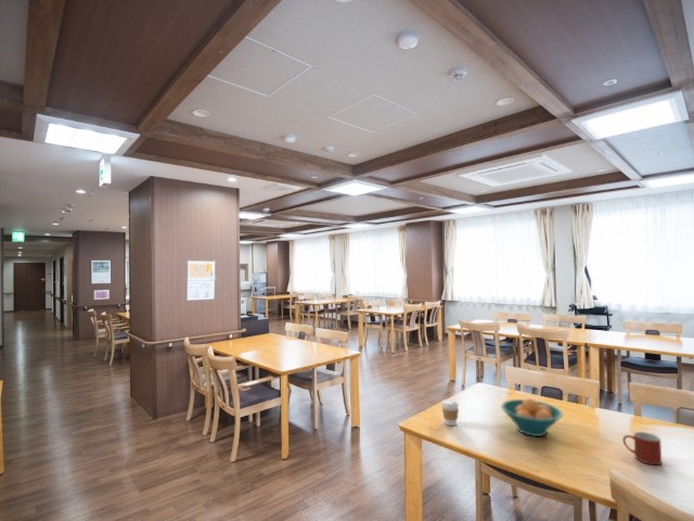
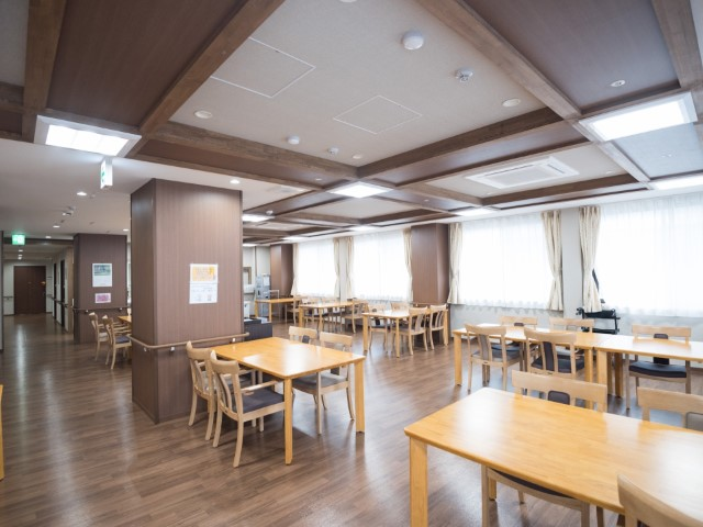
- fruit bowl [500,397,564,437]
- coffee cup [440,398,460,427]
- mug [621,431,663,466]
